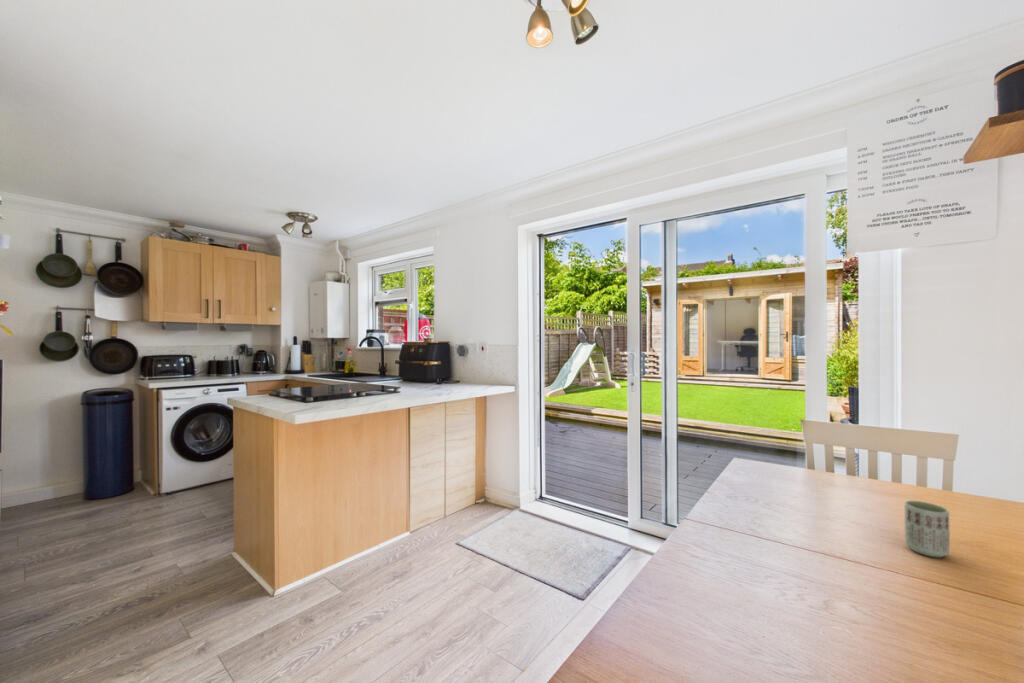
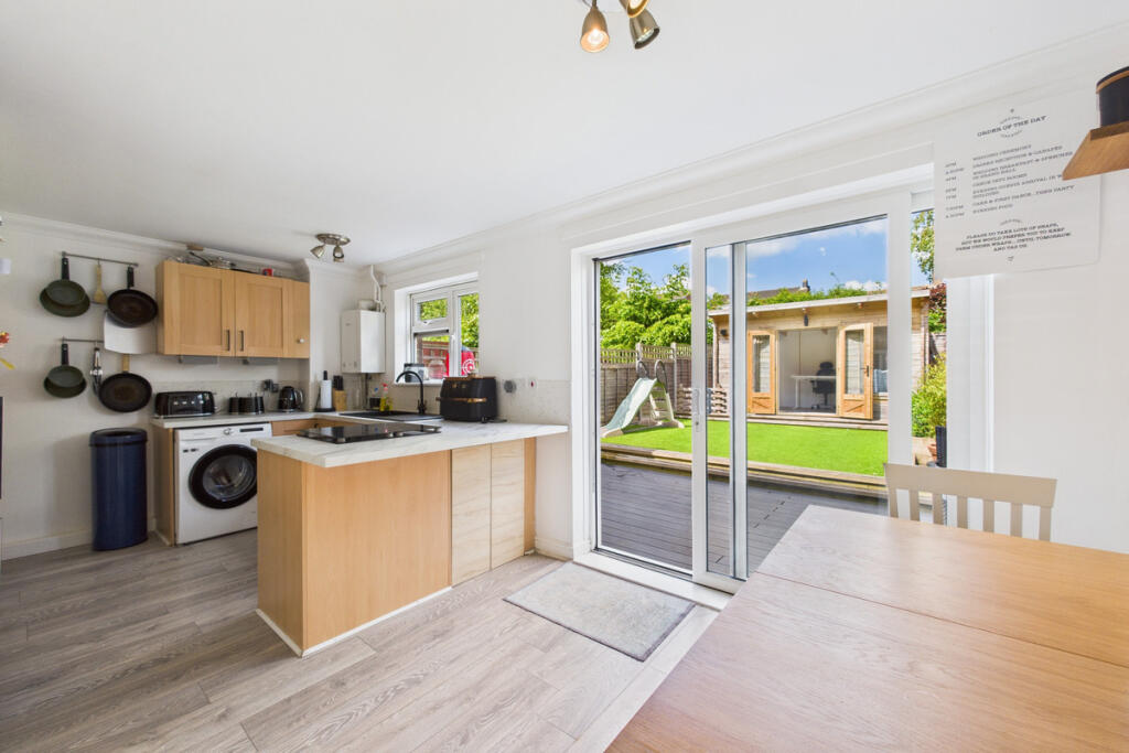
- cup [904,500,951,558]
